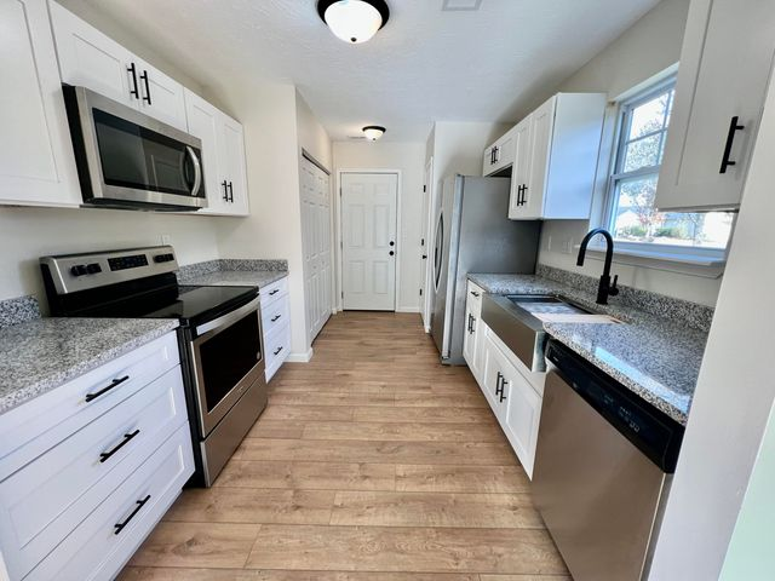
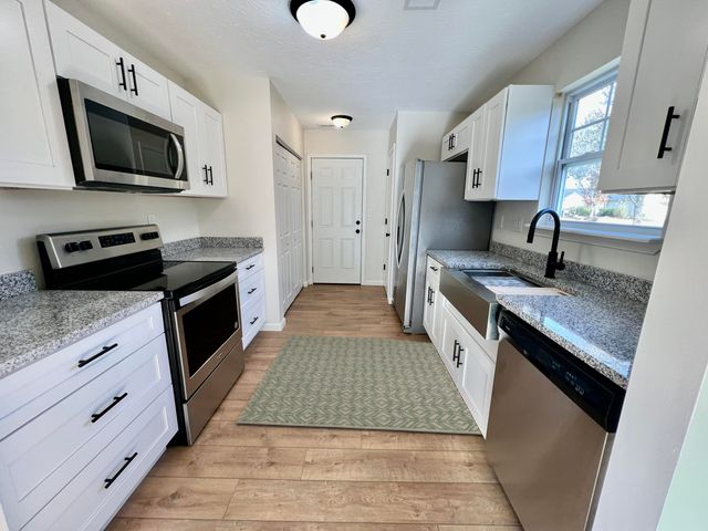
+ rug [235,334,483,436]
